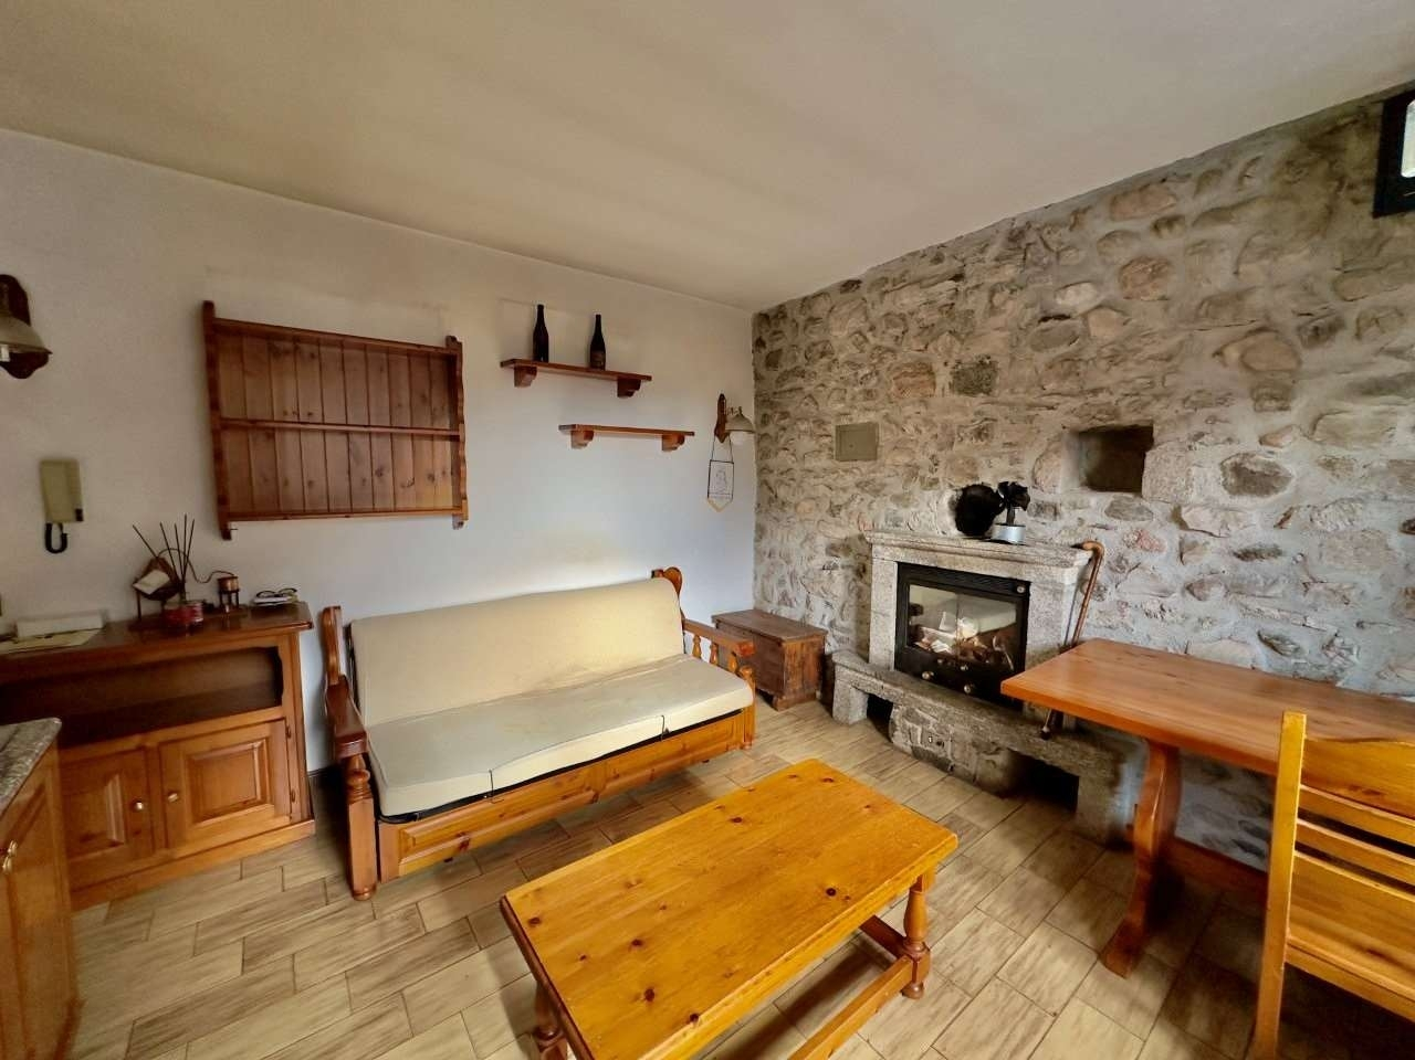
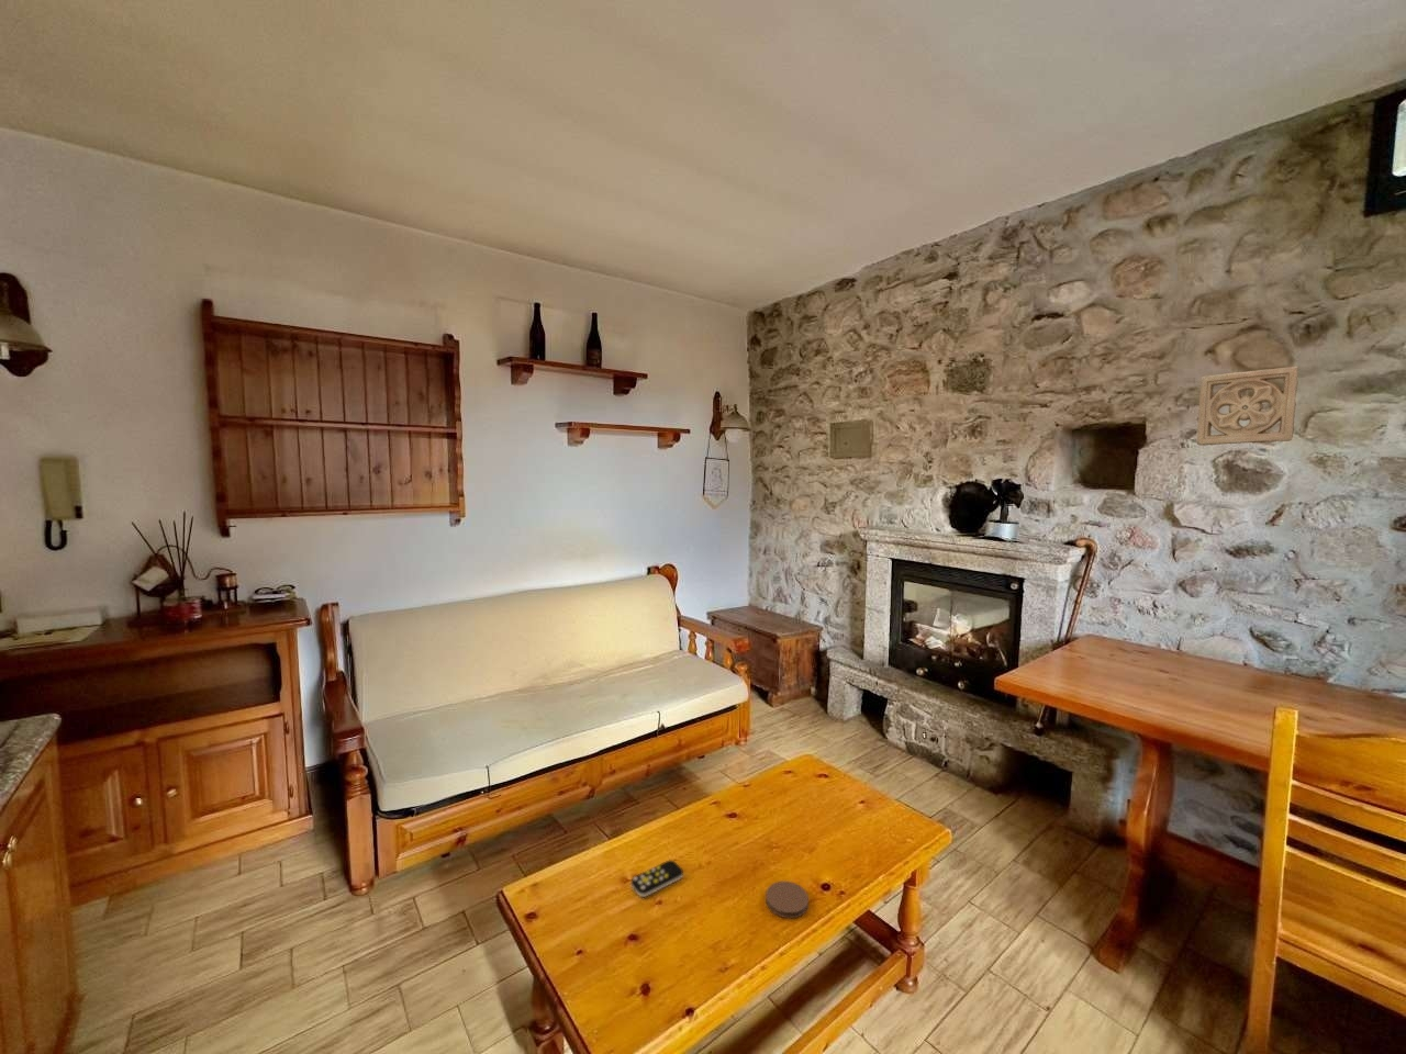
+ wall ornament [1196,365,1300,447]
+ coaster [765,880,809,919]
+ remote control [630,858,684,898]
